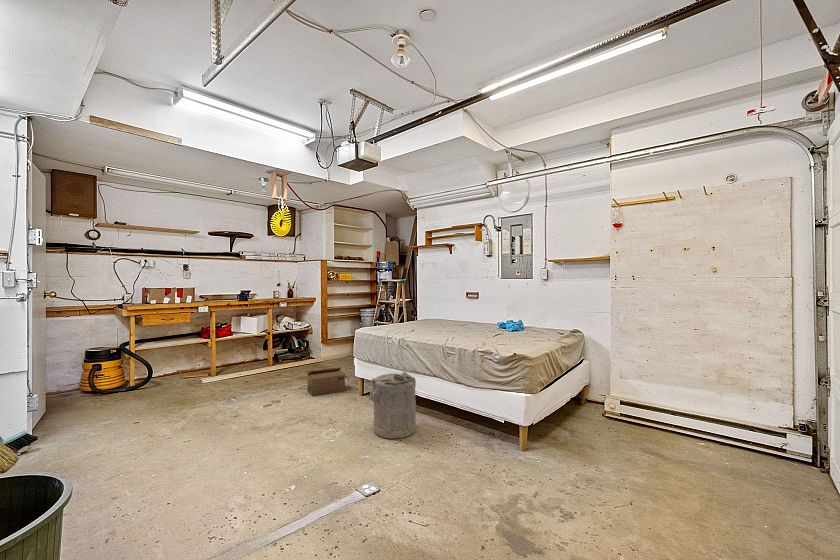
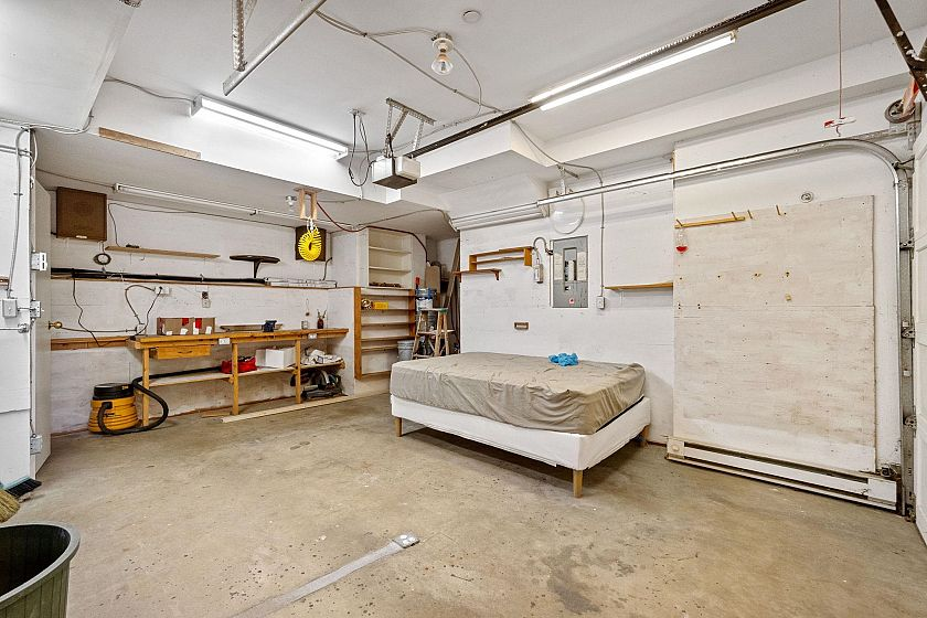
- cardboard box [307,367,351,397]
- laundry hamper [368,371,417,440]
